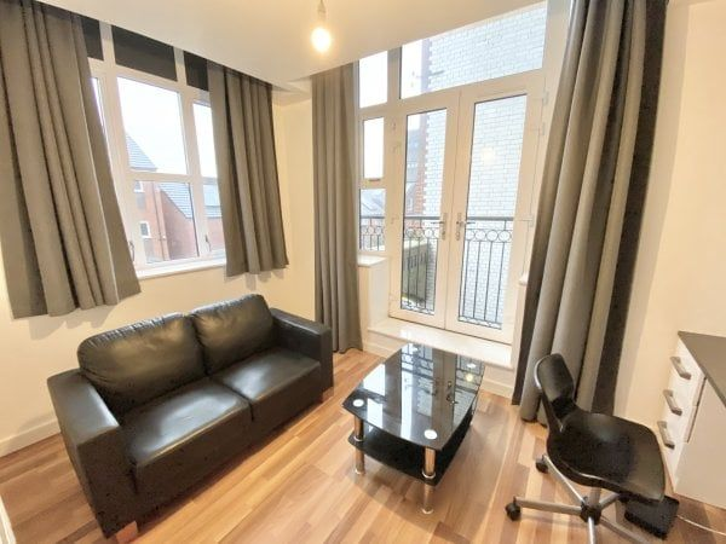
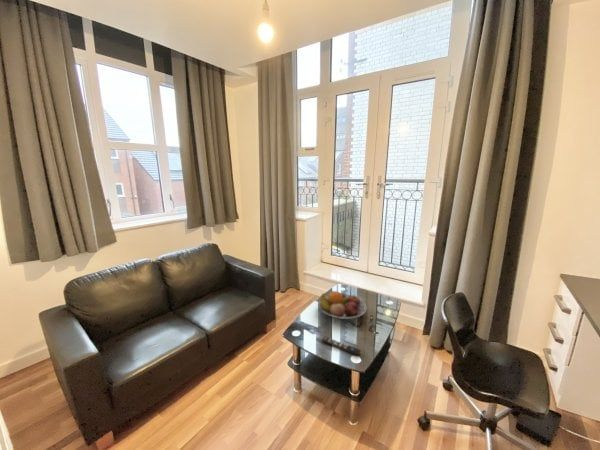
+ fruit bowl [317,290,367,320]
+ remote control [321,336,361,357]
